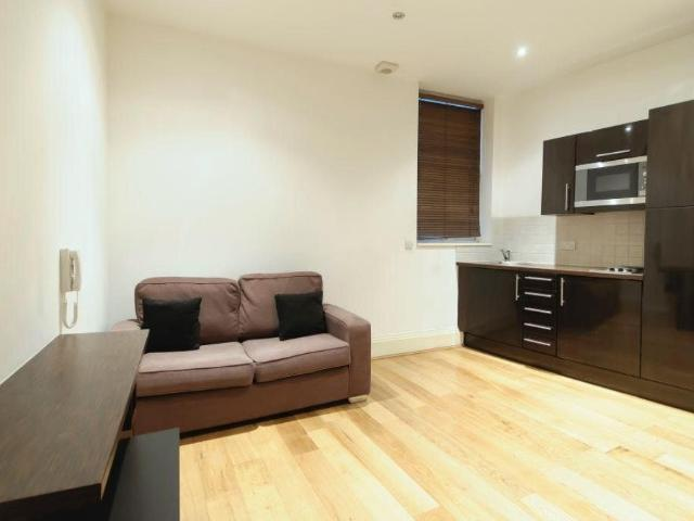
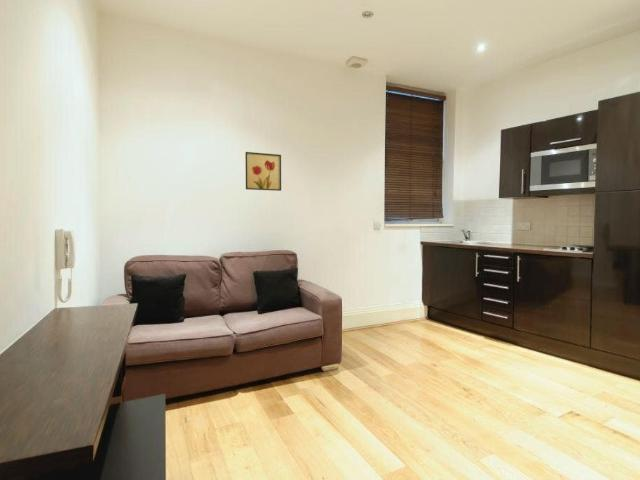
+ wall art [244,151,282,192]
